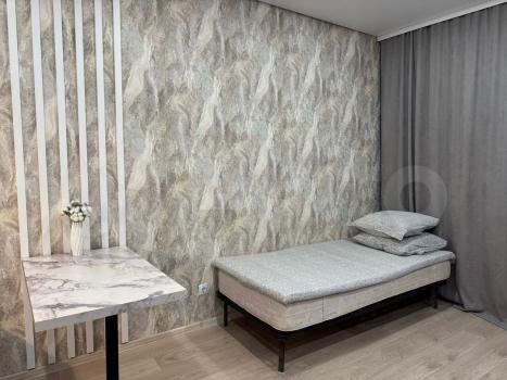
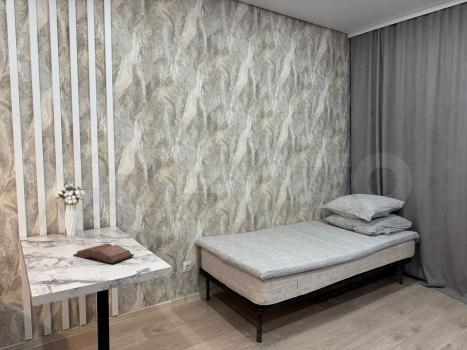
+ hardback book [72,243,135,264]
